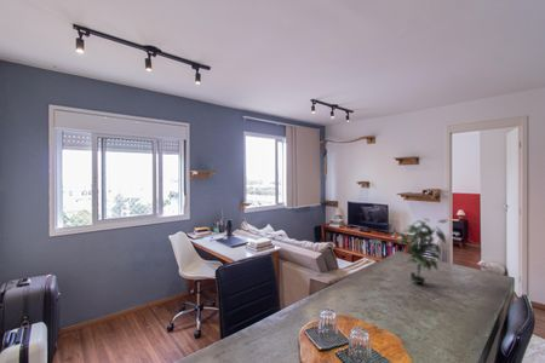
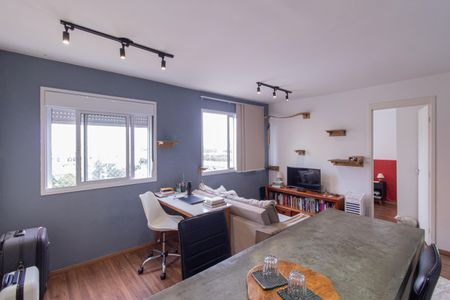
- potted plant [394,217,449,284]
